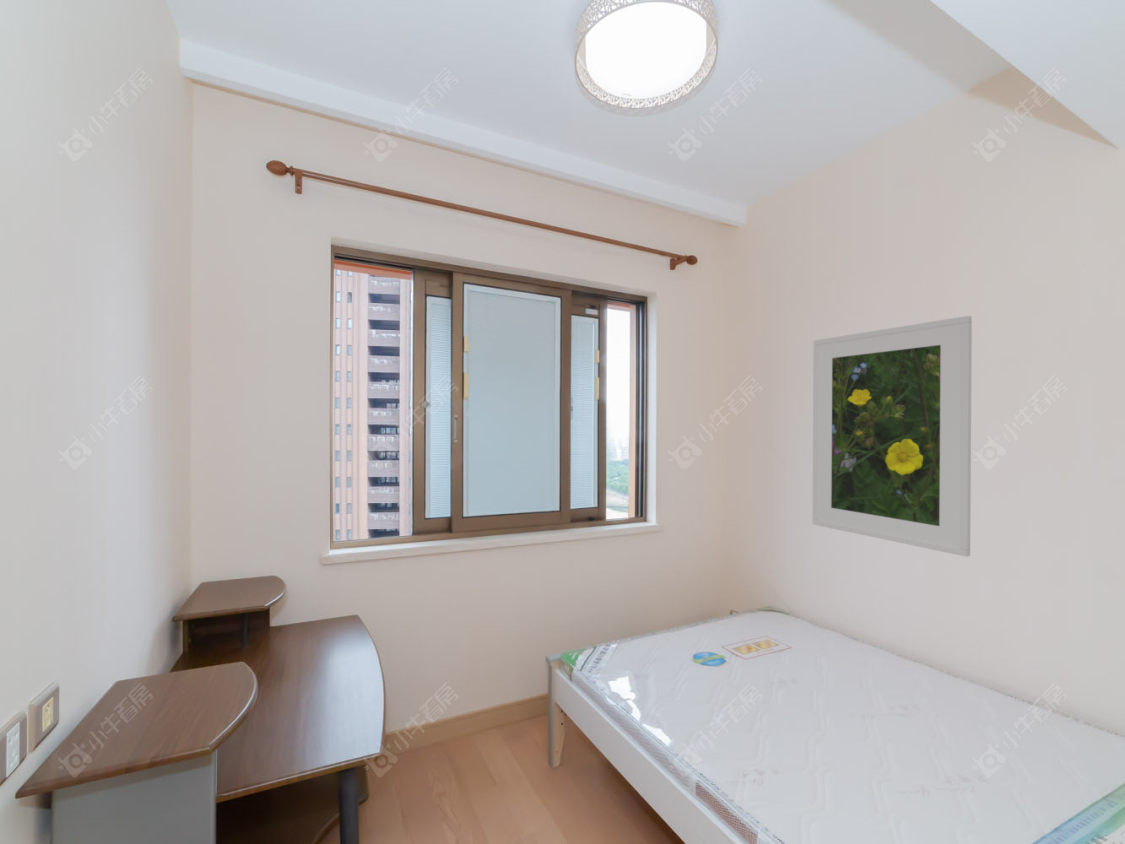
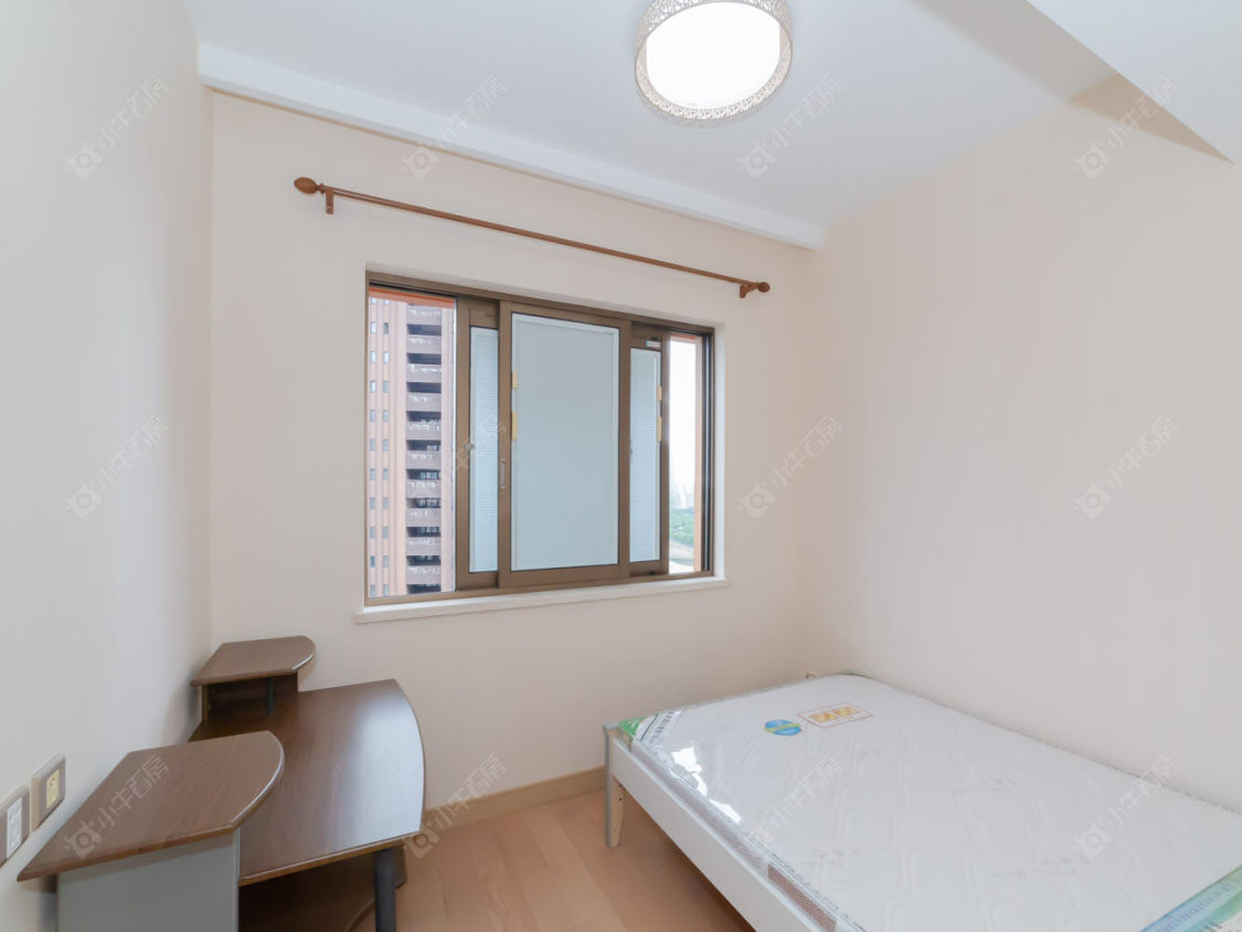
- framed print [811,315,973,558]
